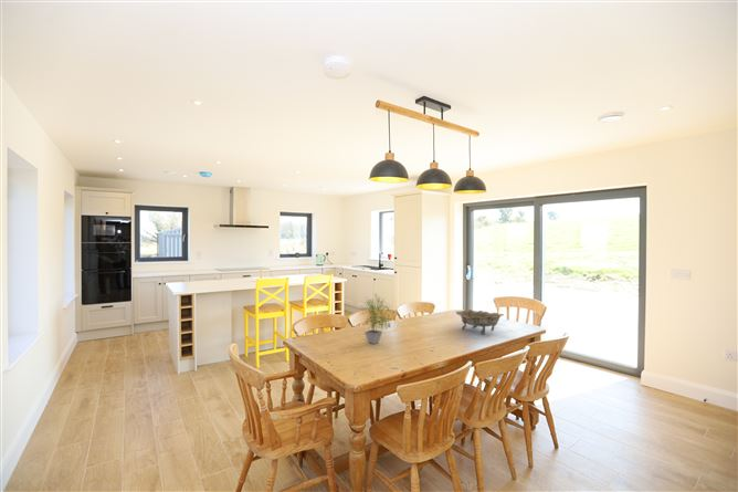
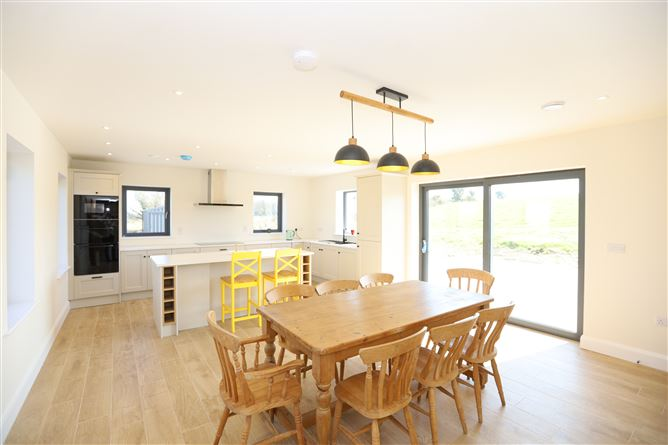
- decorative bowl [454,308,505,336]
- potted plant [360,292,397,345]
